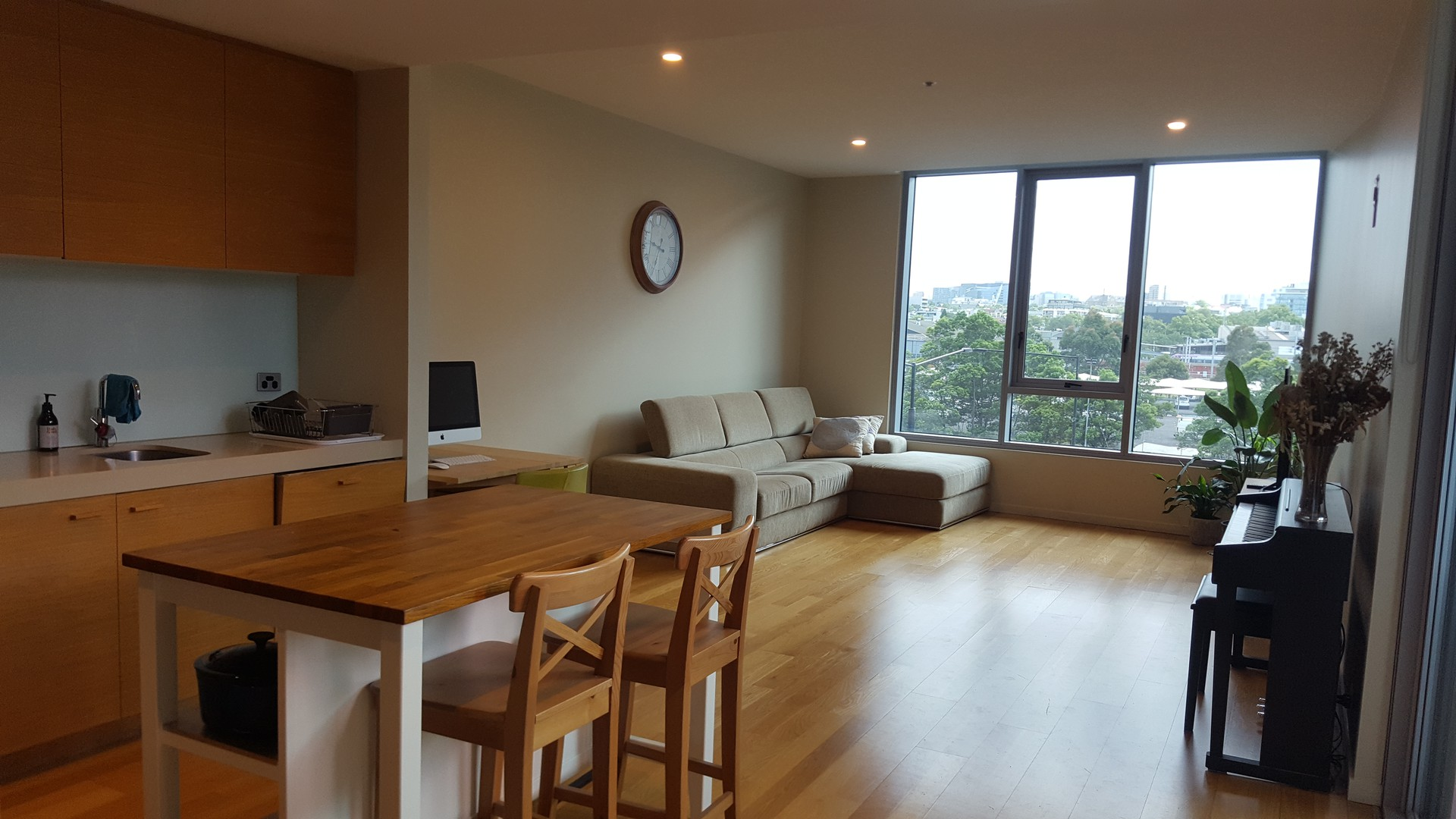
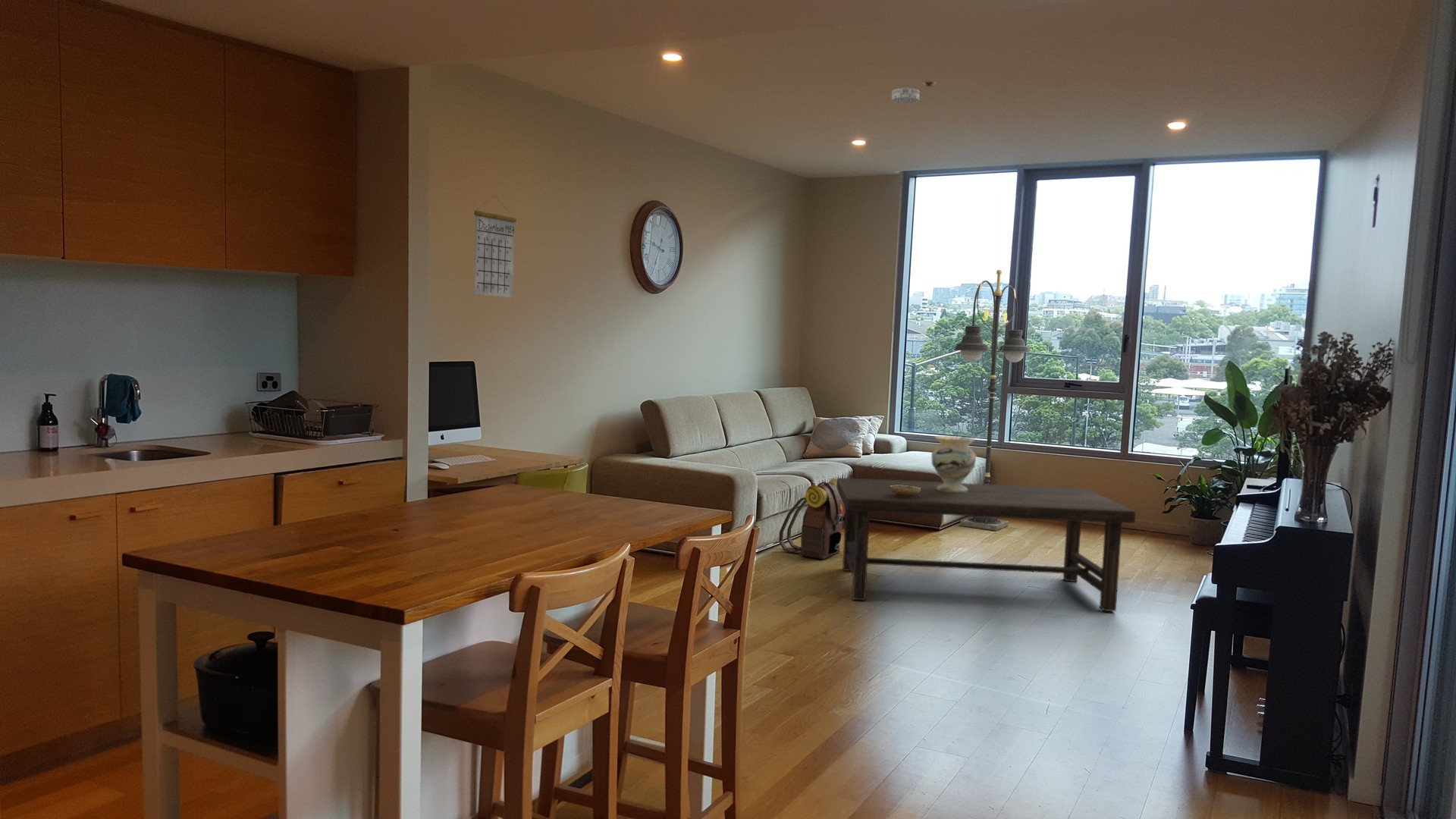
+ floor lamp [953,269,1031,532]
+ backpack [778,478,846,560]
+ decorative vase [930,435,977,493]
+ smoke detector [891,87,921,105]
+ coffee table [836,477,1137,612]
+ ceramic bowl [890,485,921,497]
+ calendar [473,194,517,298]
